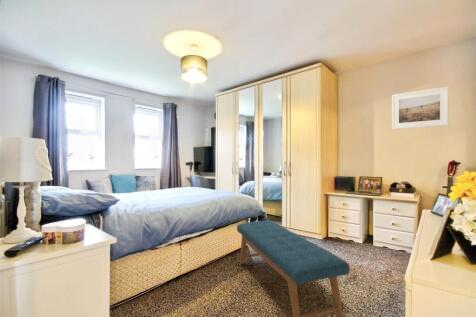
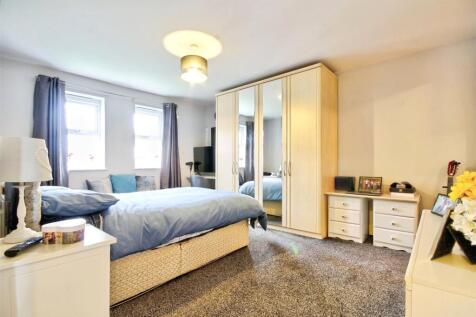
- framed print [391,86,449,130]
- bench [236,220,351,317]
